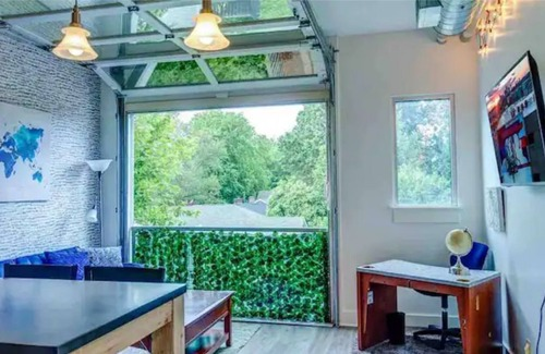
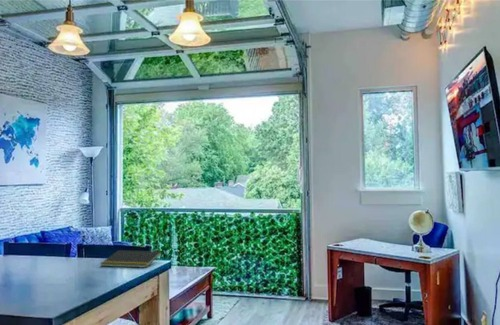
+ notepad [99,249,162,269]
